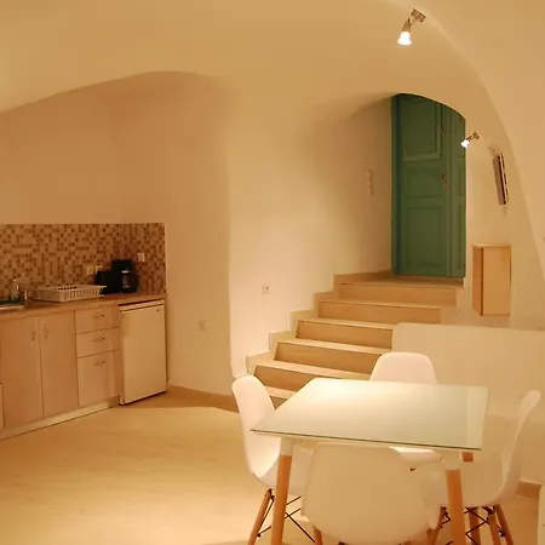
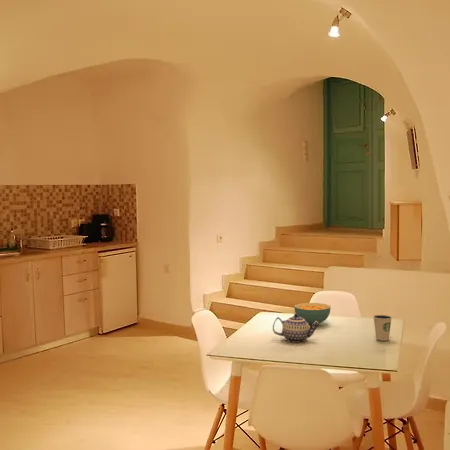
+ teapot [272,313,320,344]
+ cereal bowl [293,302,332,326]
+ dixie cup [372,314,393,342]
